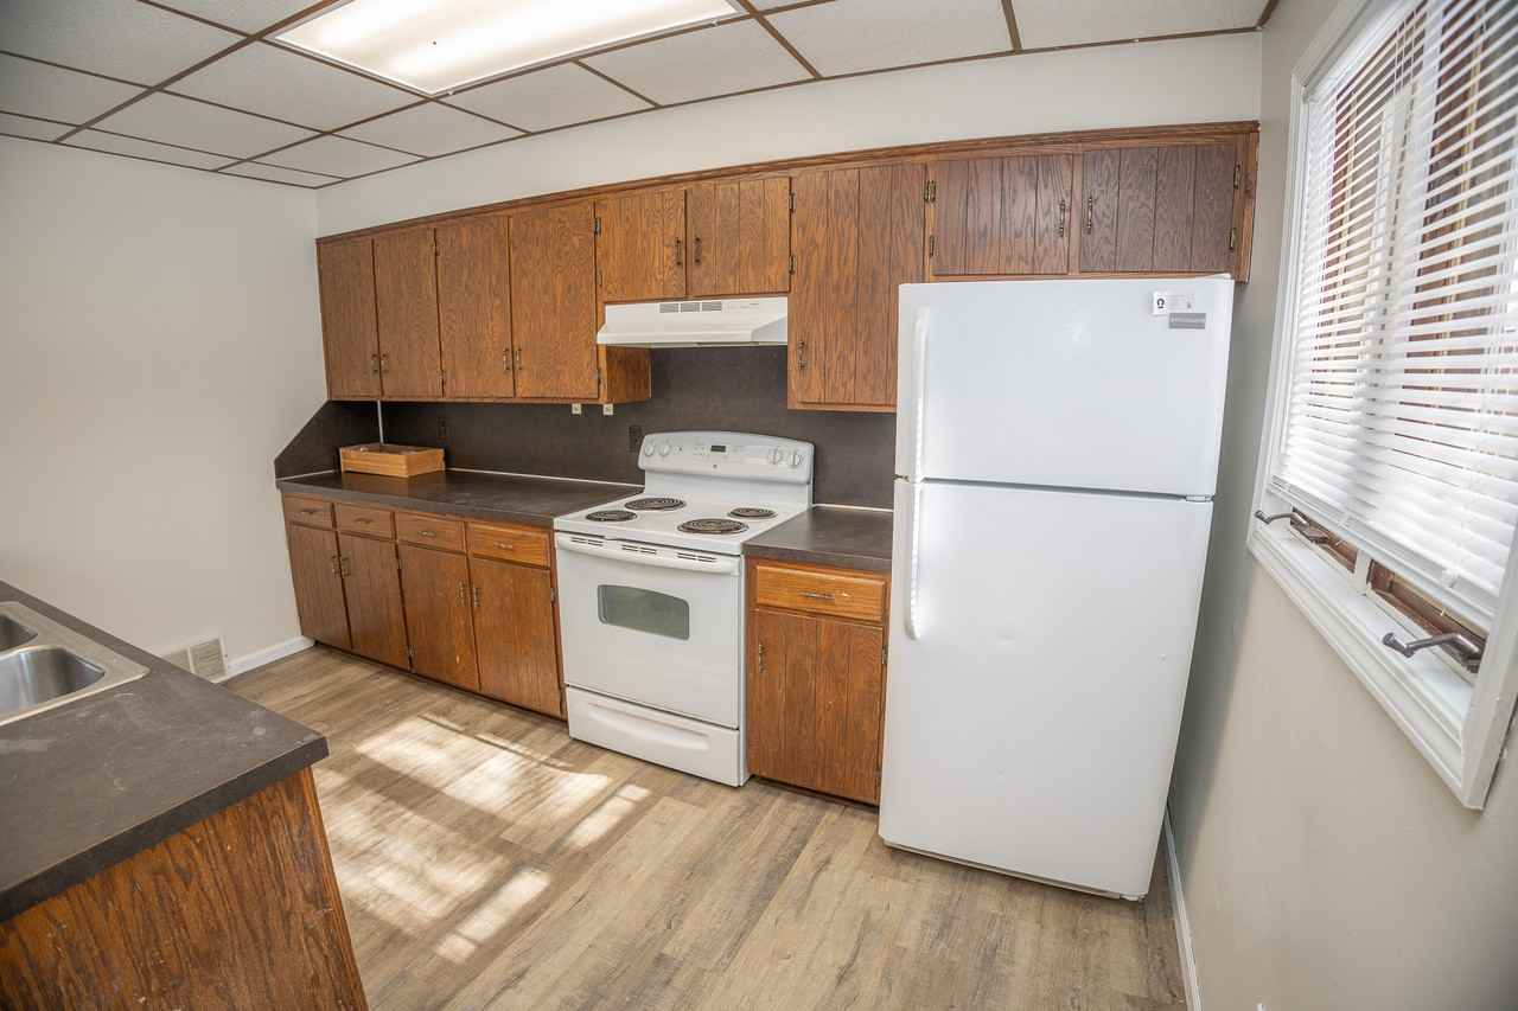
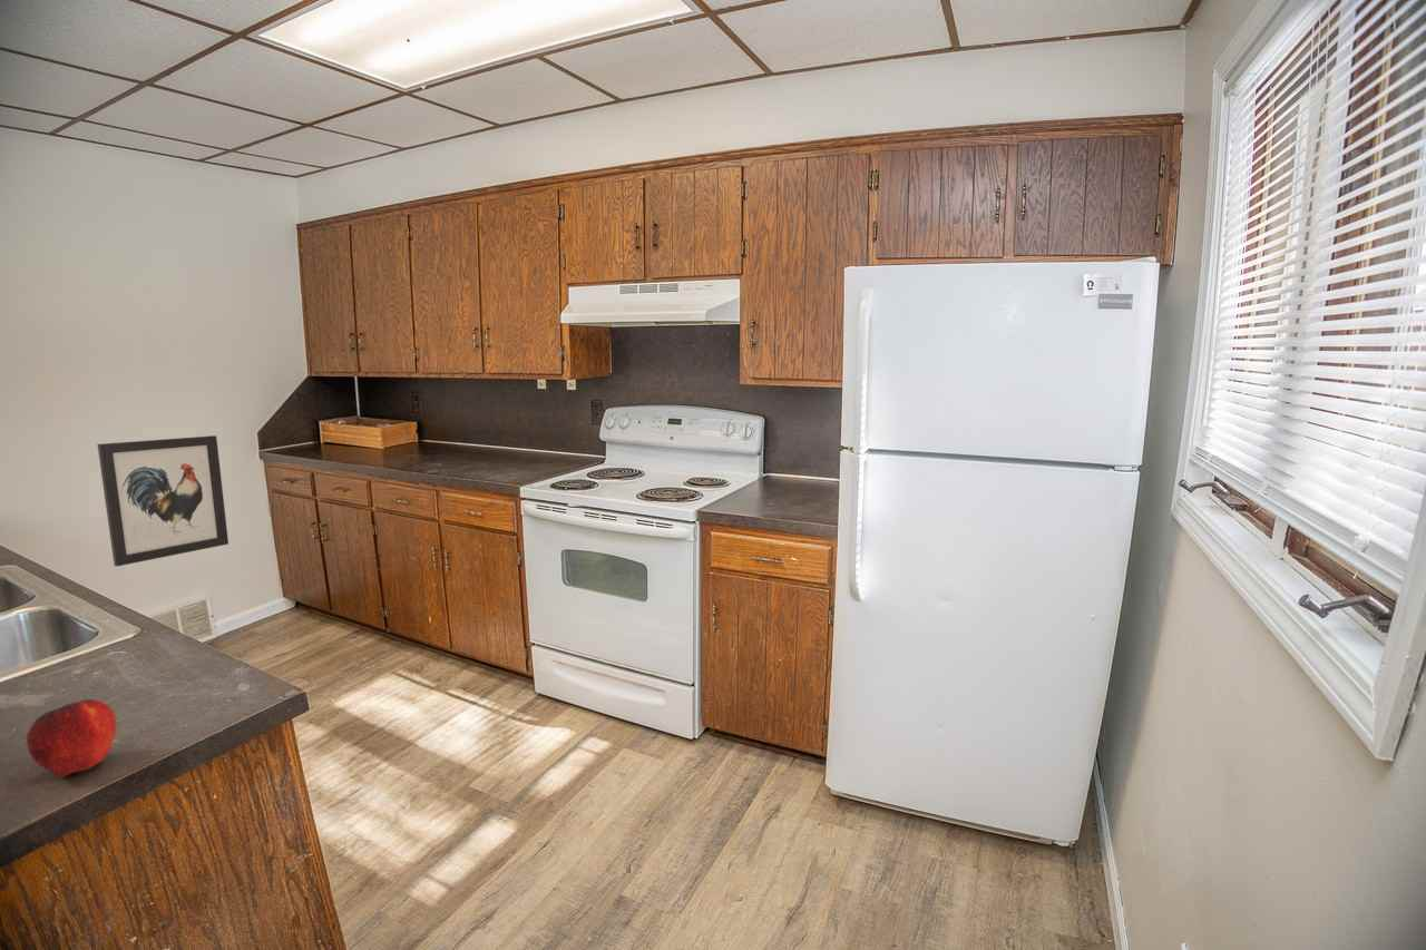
+ wall art [97,434,229,567]
+ apple [26,698,117,777]
